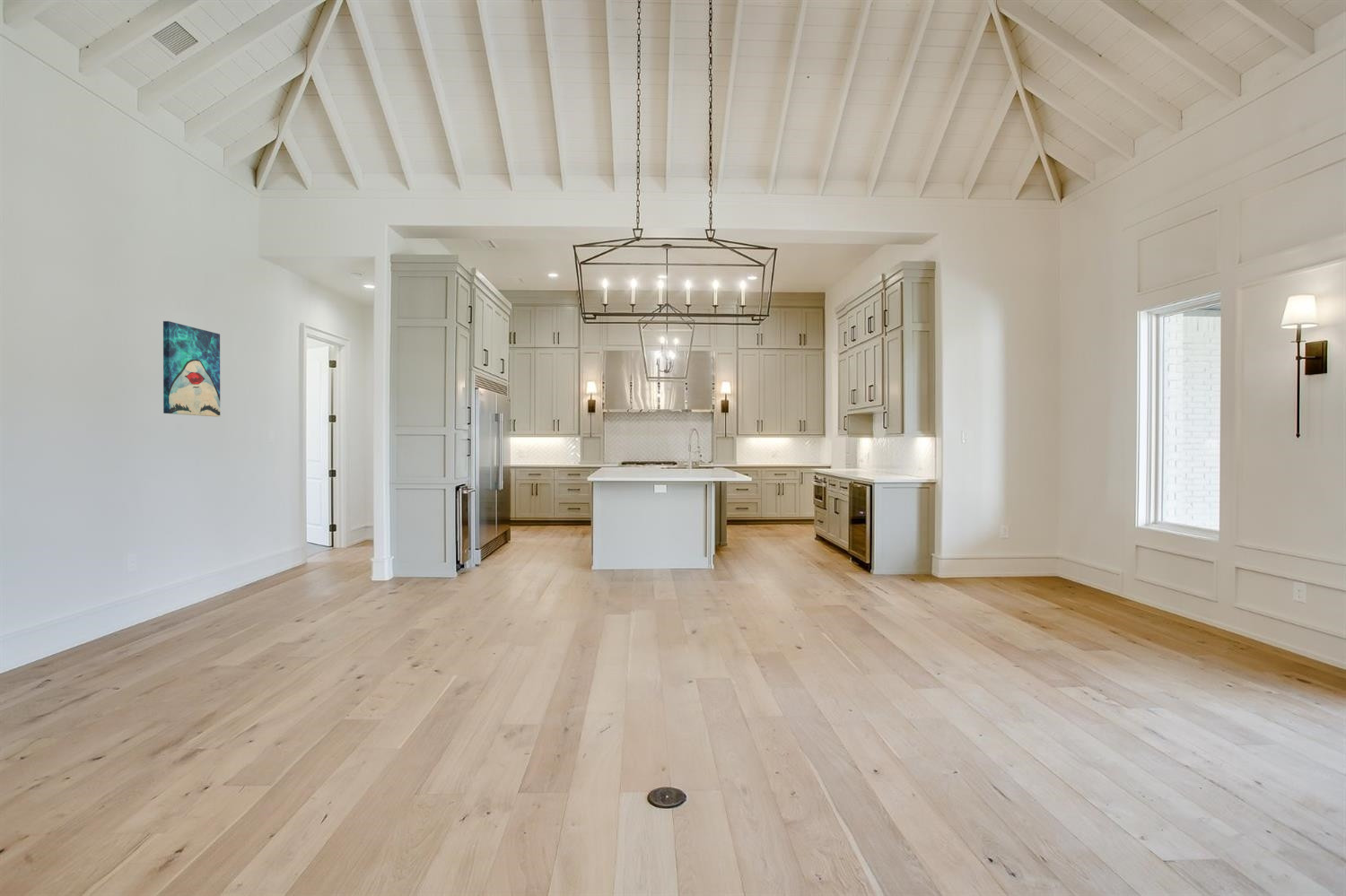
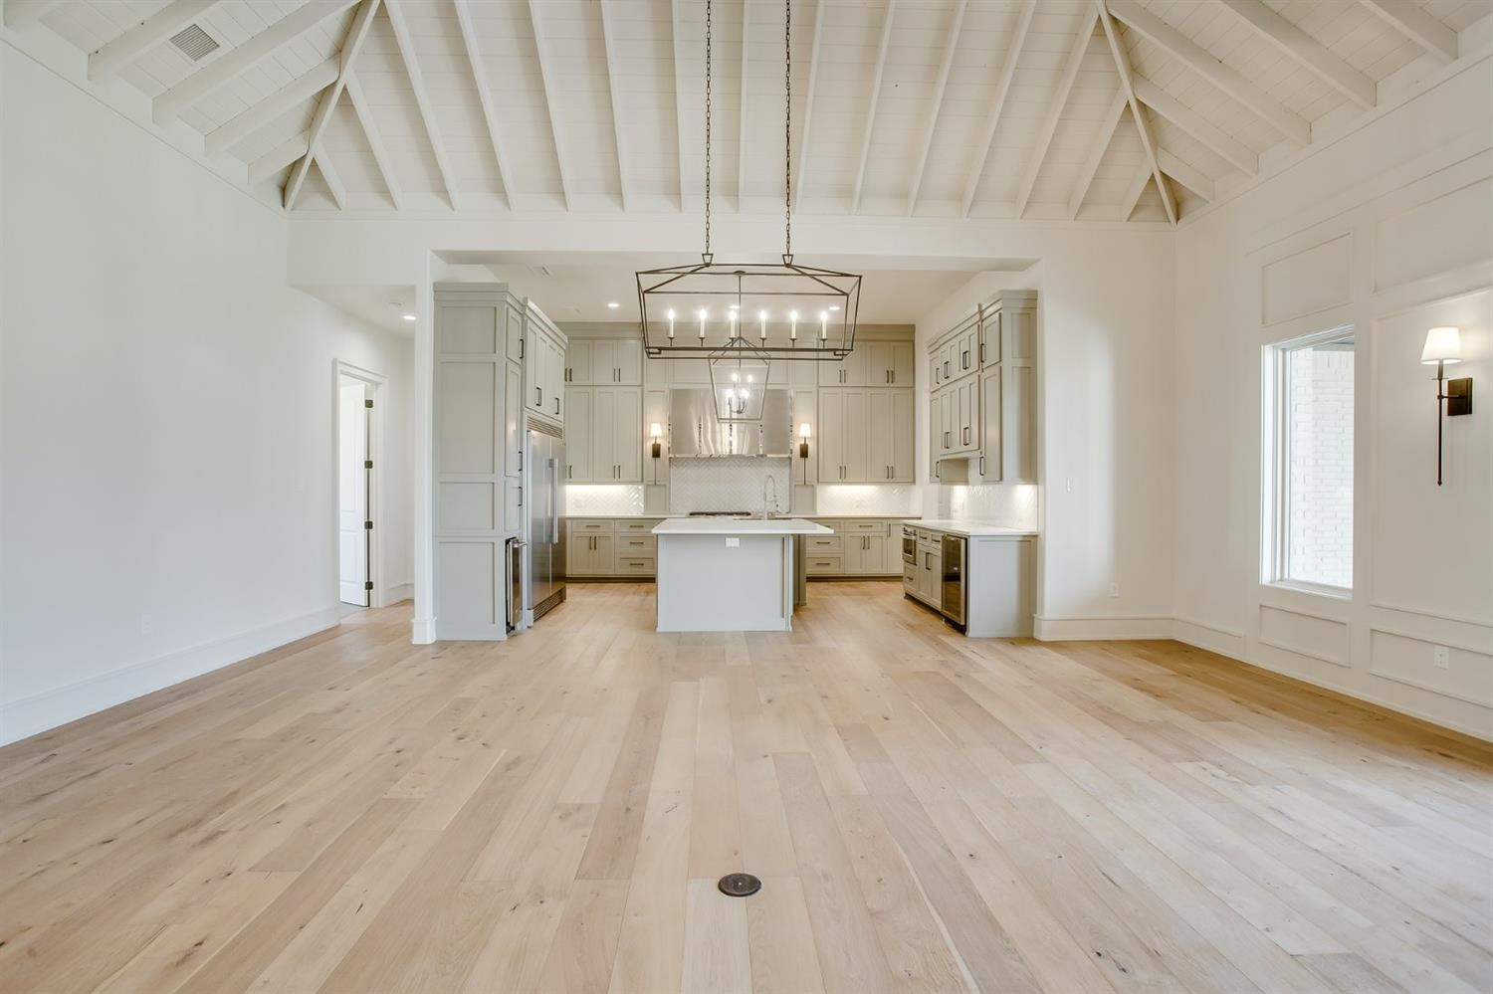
- wall art [162,320,221,417]
